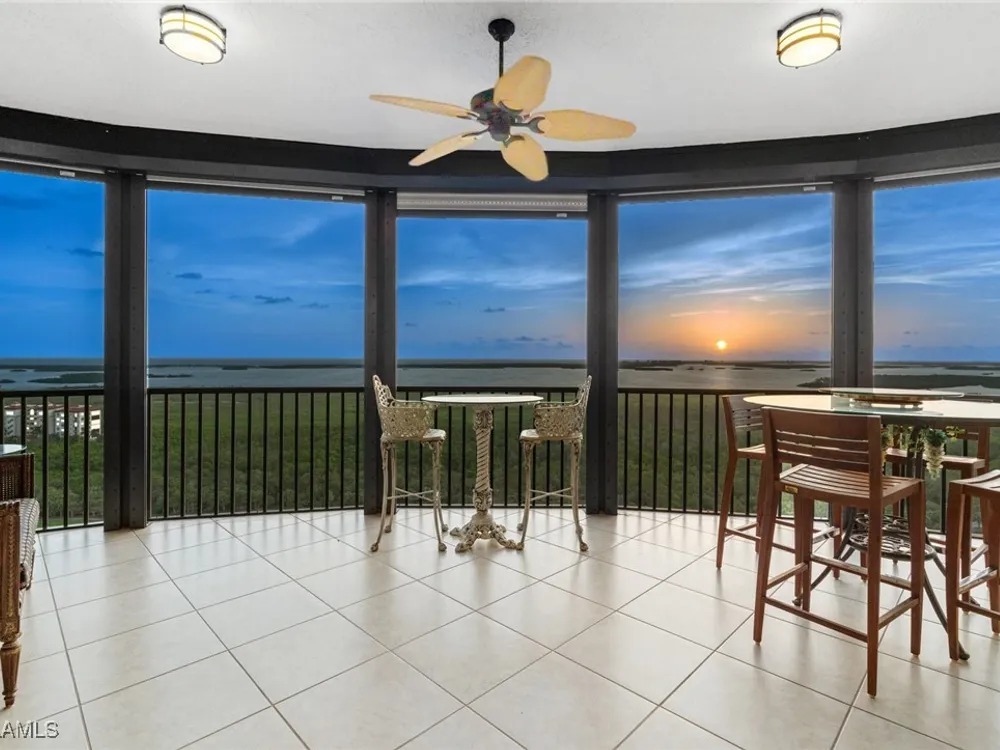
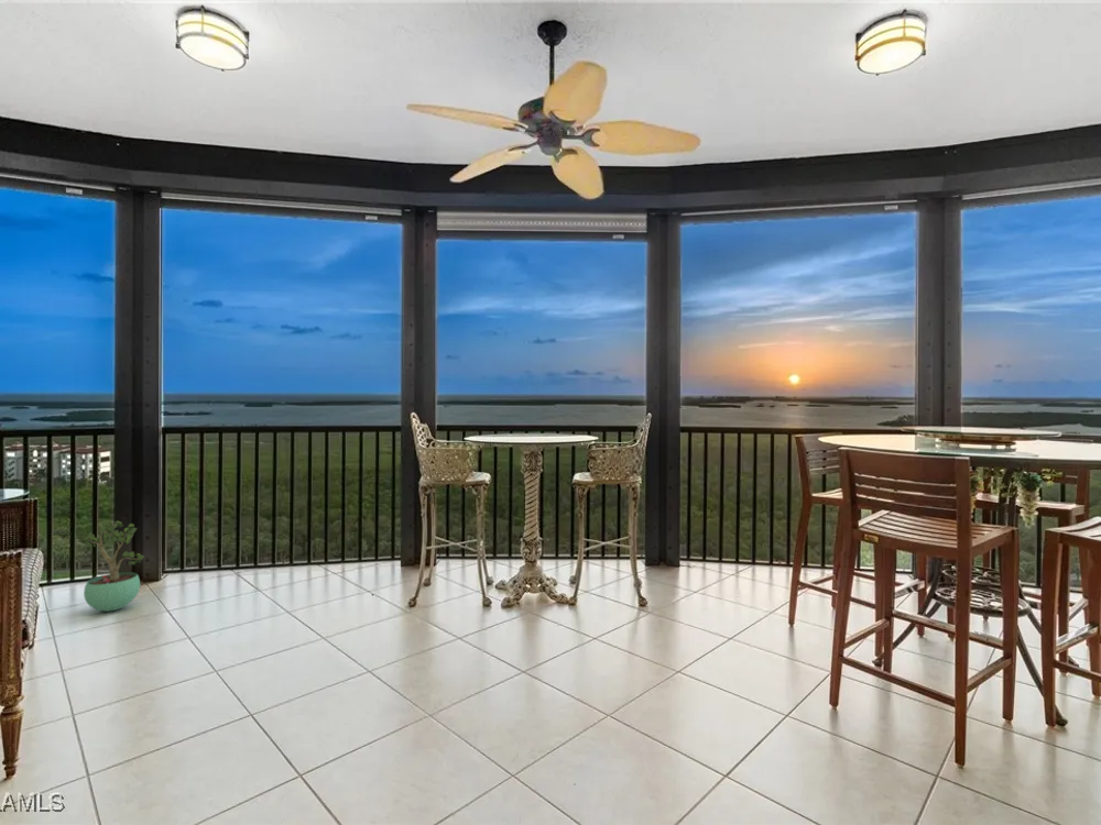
+ potted plant [83,520,146,613]
